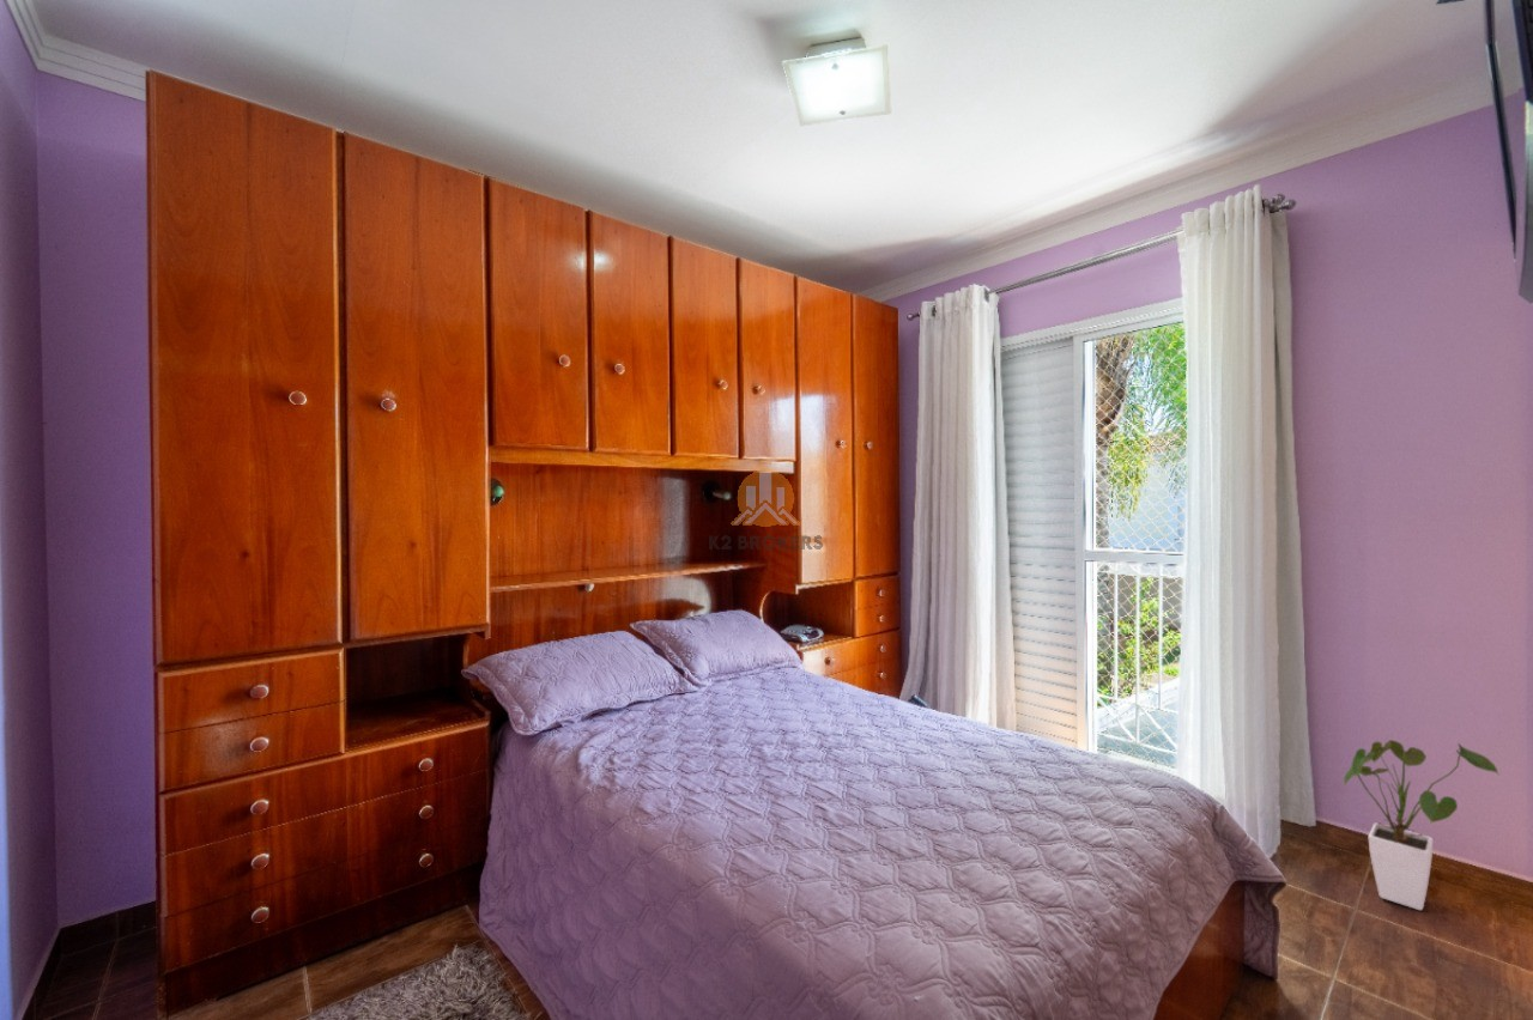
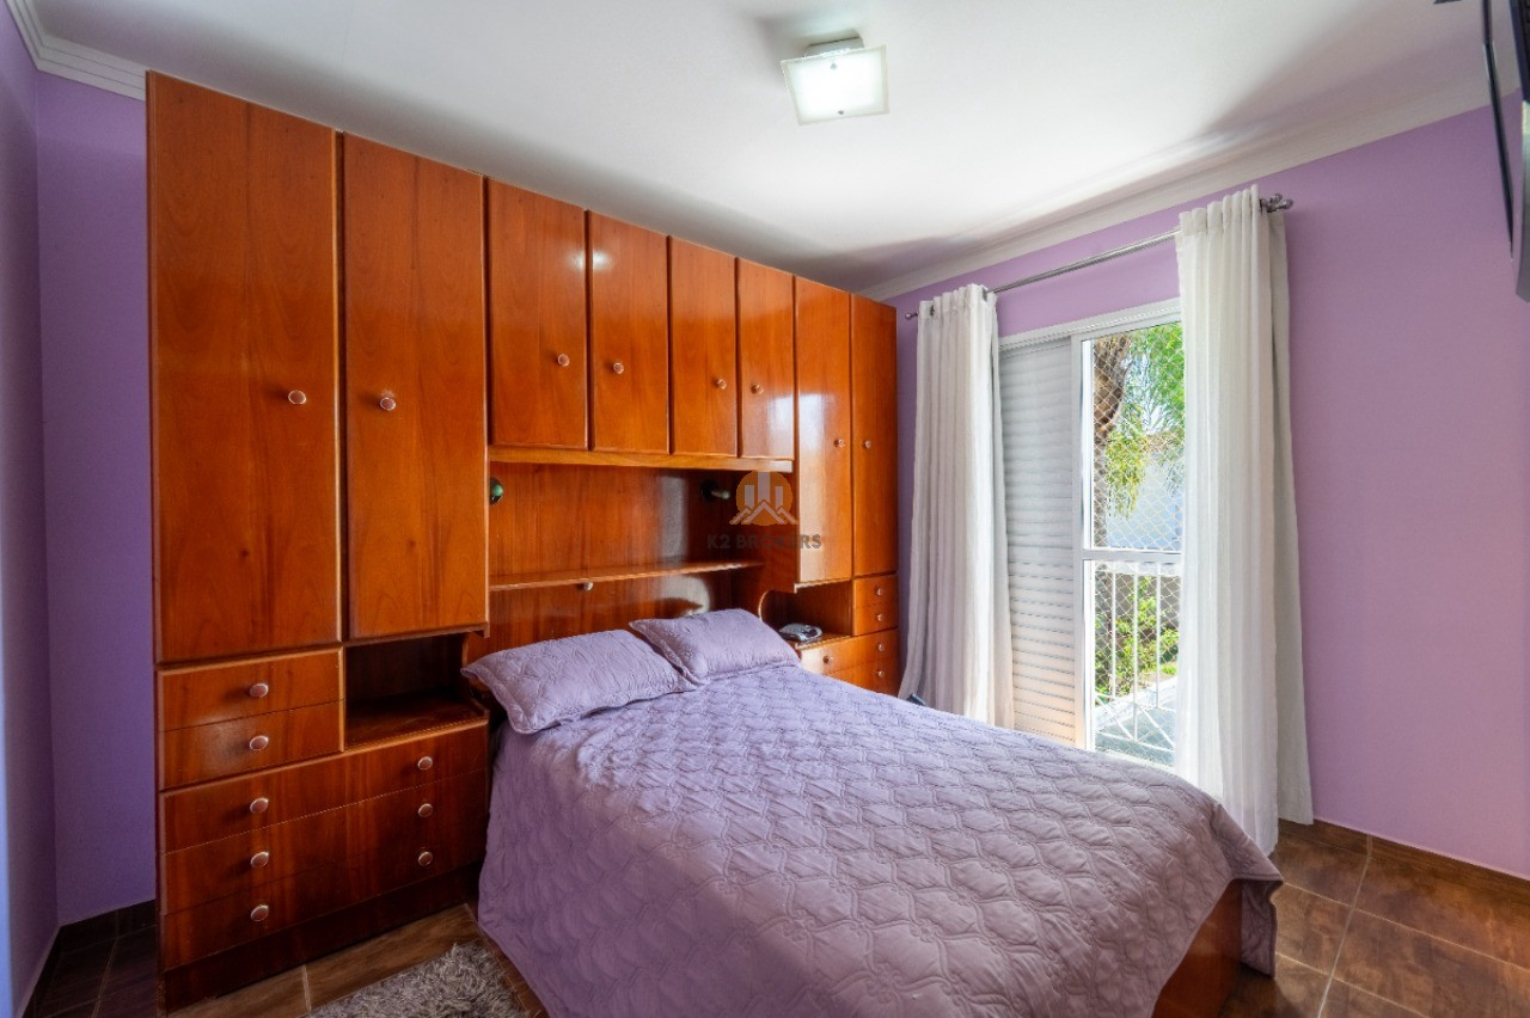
- house plant [1341,739,1499,911]
